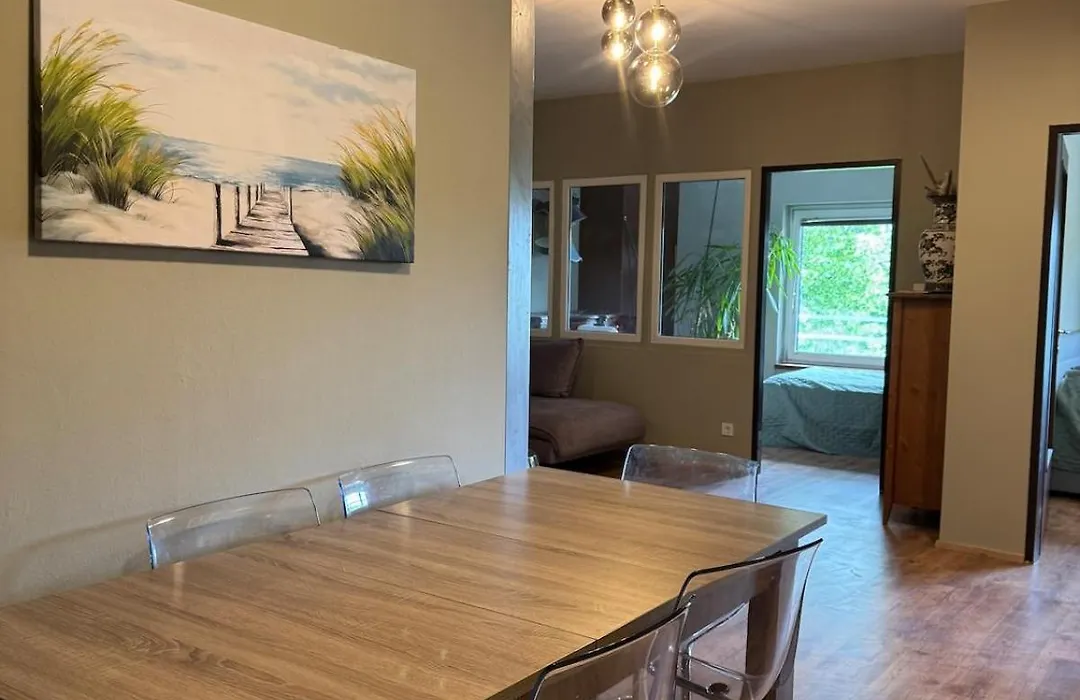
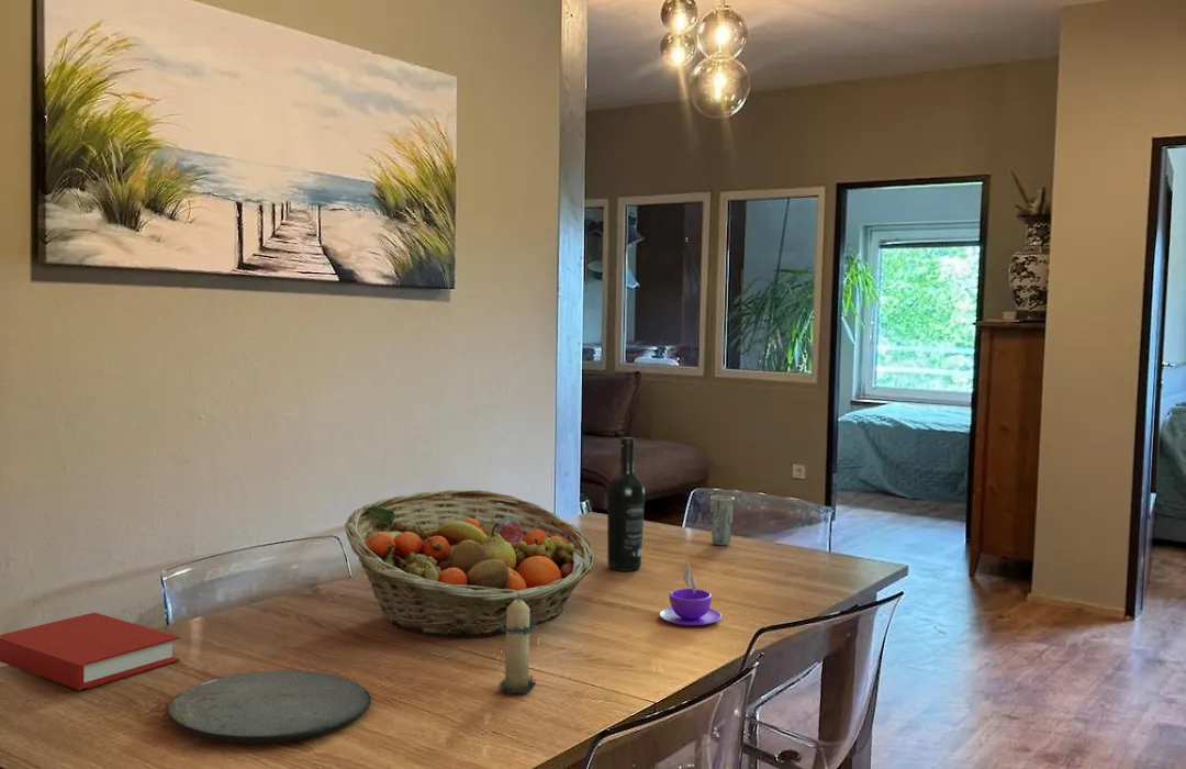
+ wine bottle [606,436,646,572]
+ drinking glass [709,494,736,546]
+ coffee cup [658,561,723,626]
+ candle [497,593,538,694]
+ book [0,612,181,691]
+ fruit basket [344,489,596,638]
+ plate [167,669,372,744]
